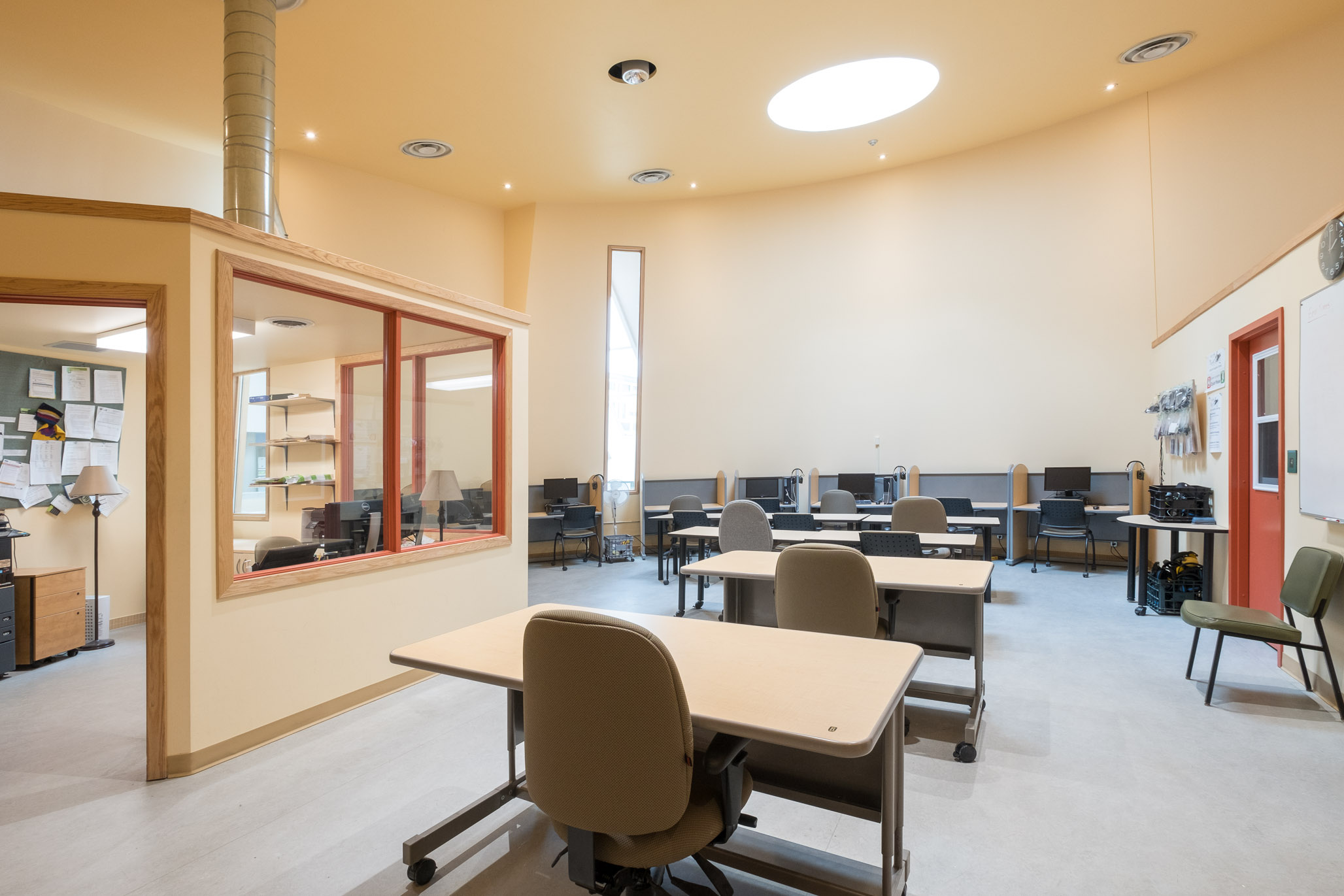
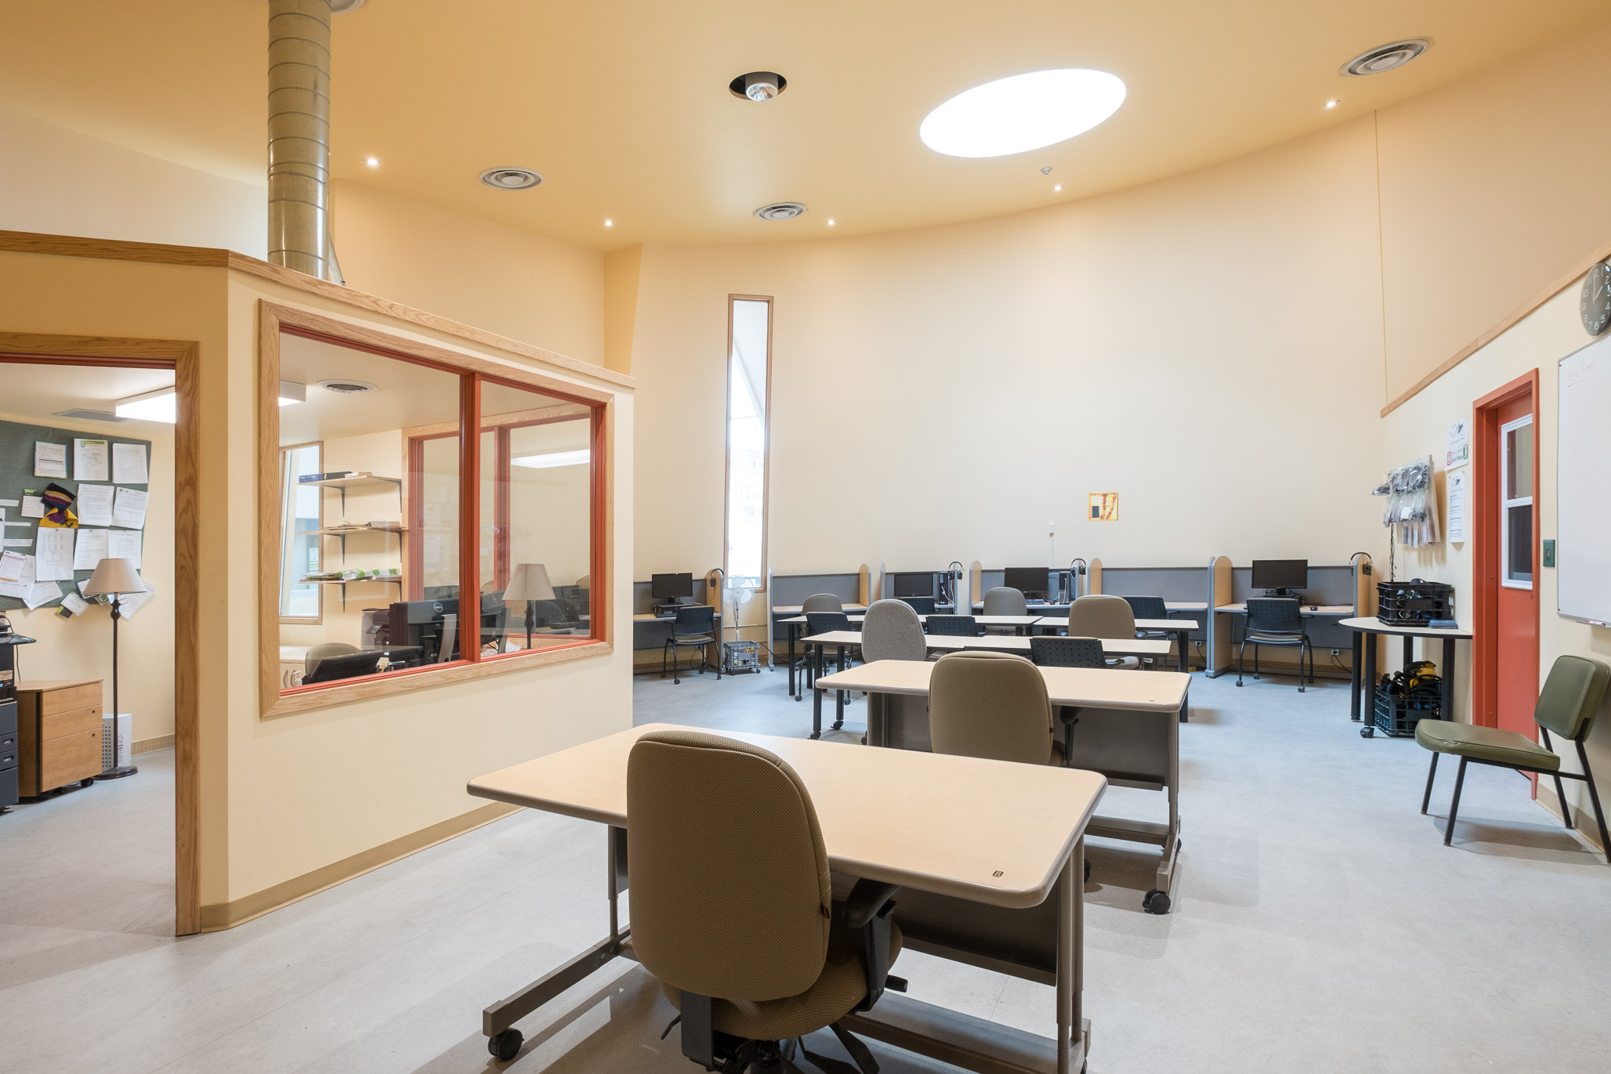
+ wall art [1087,491,1118,521]
